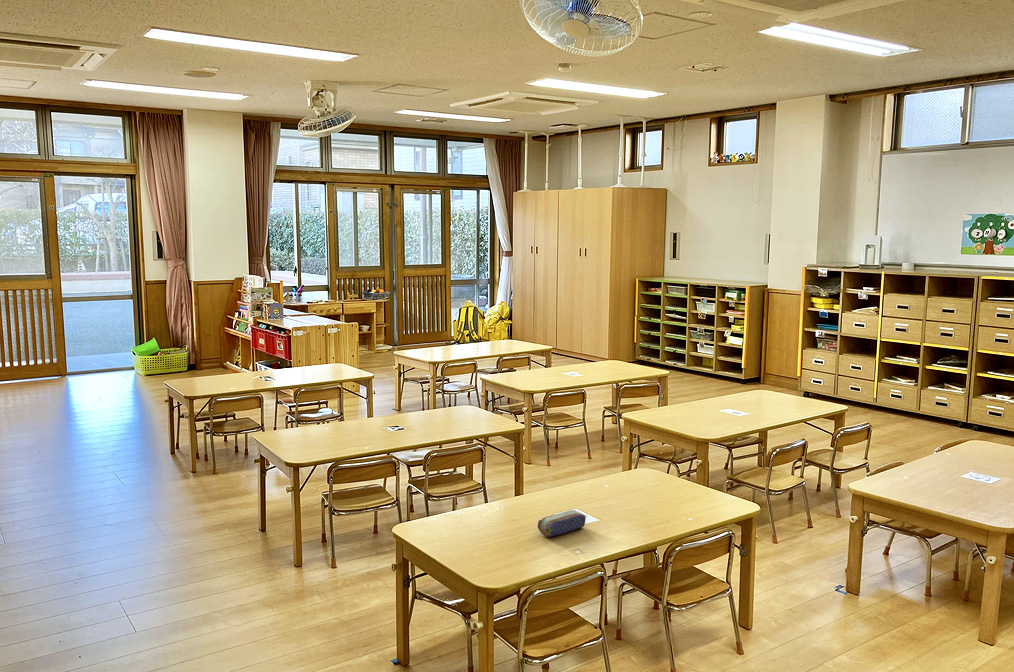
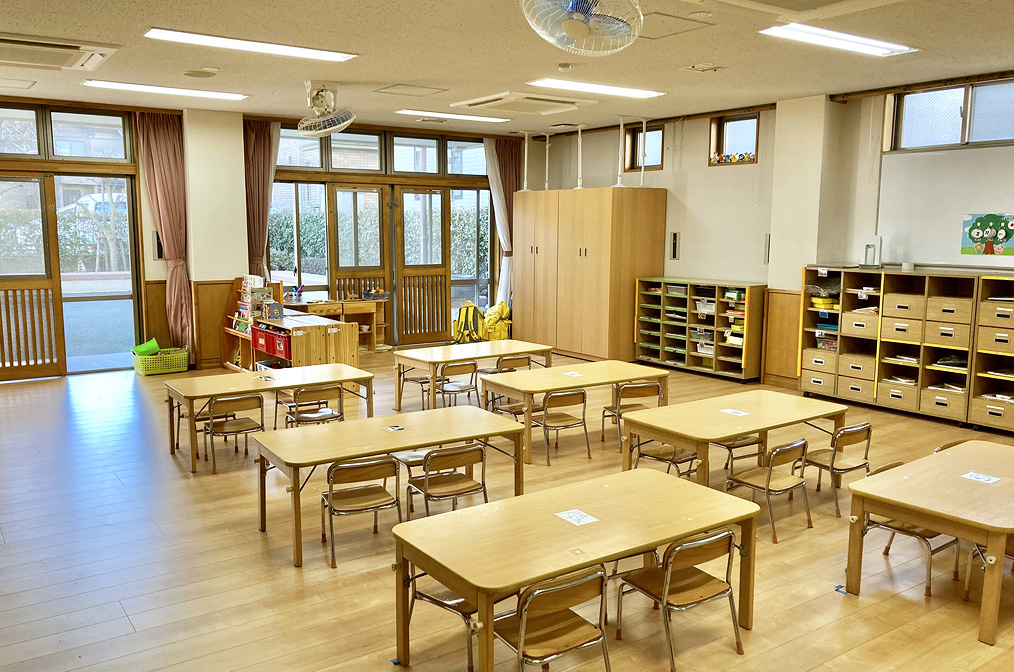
- pencil case [537,509,587,538]
